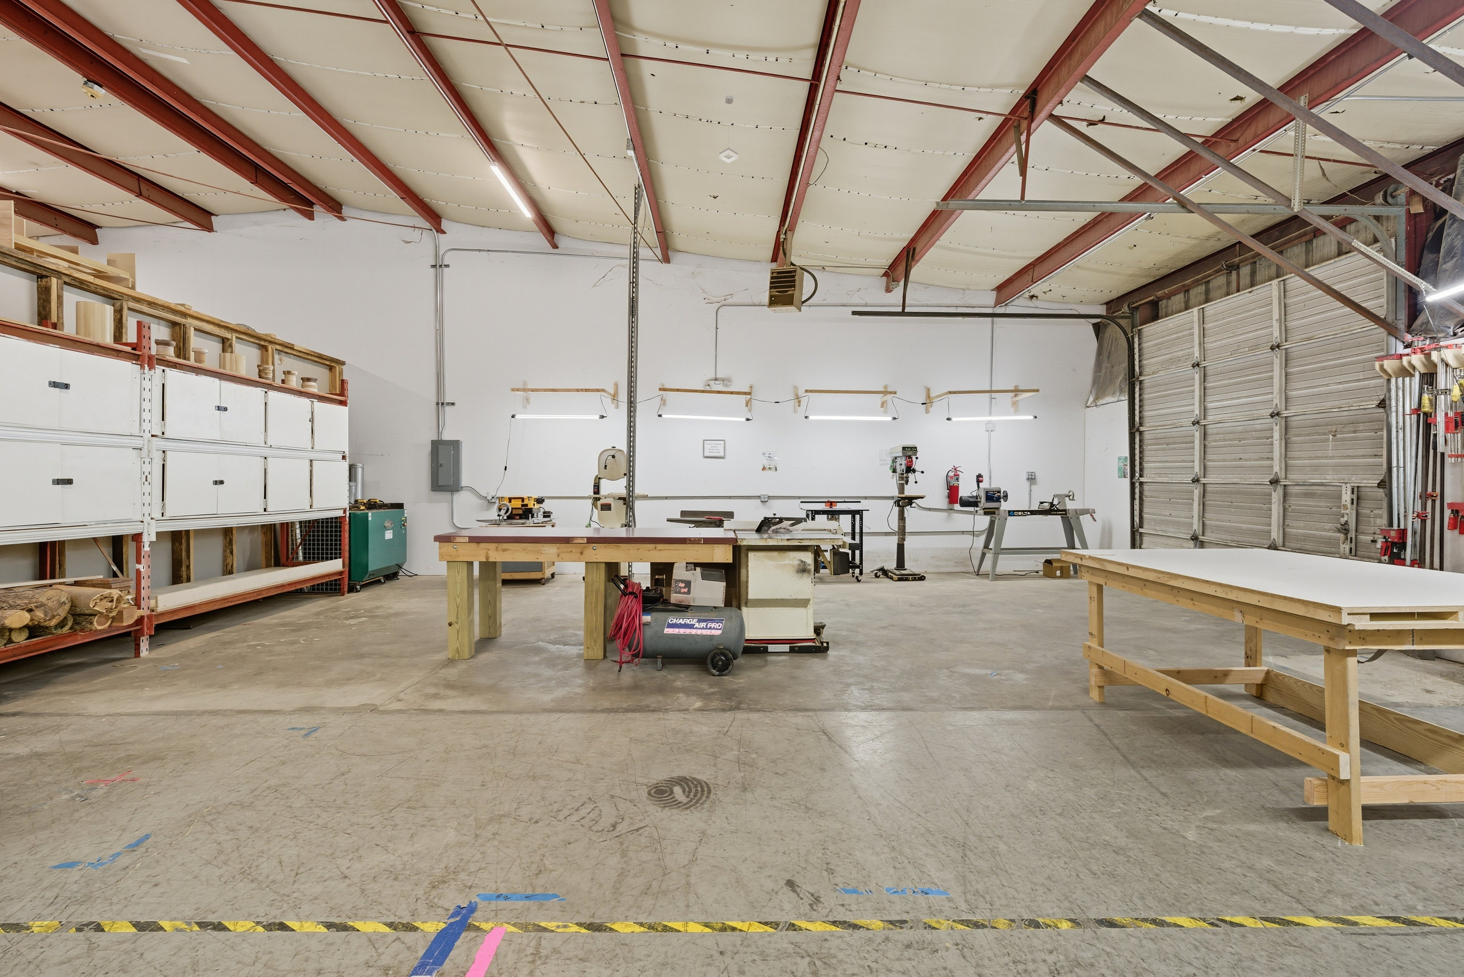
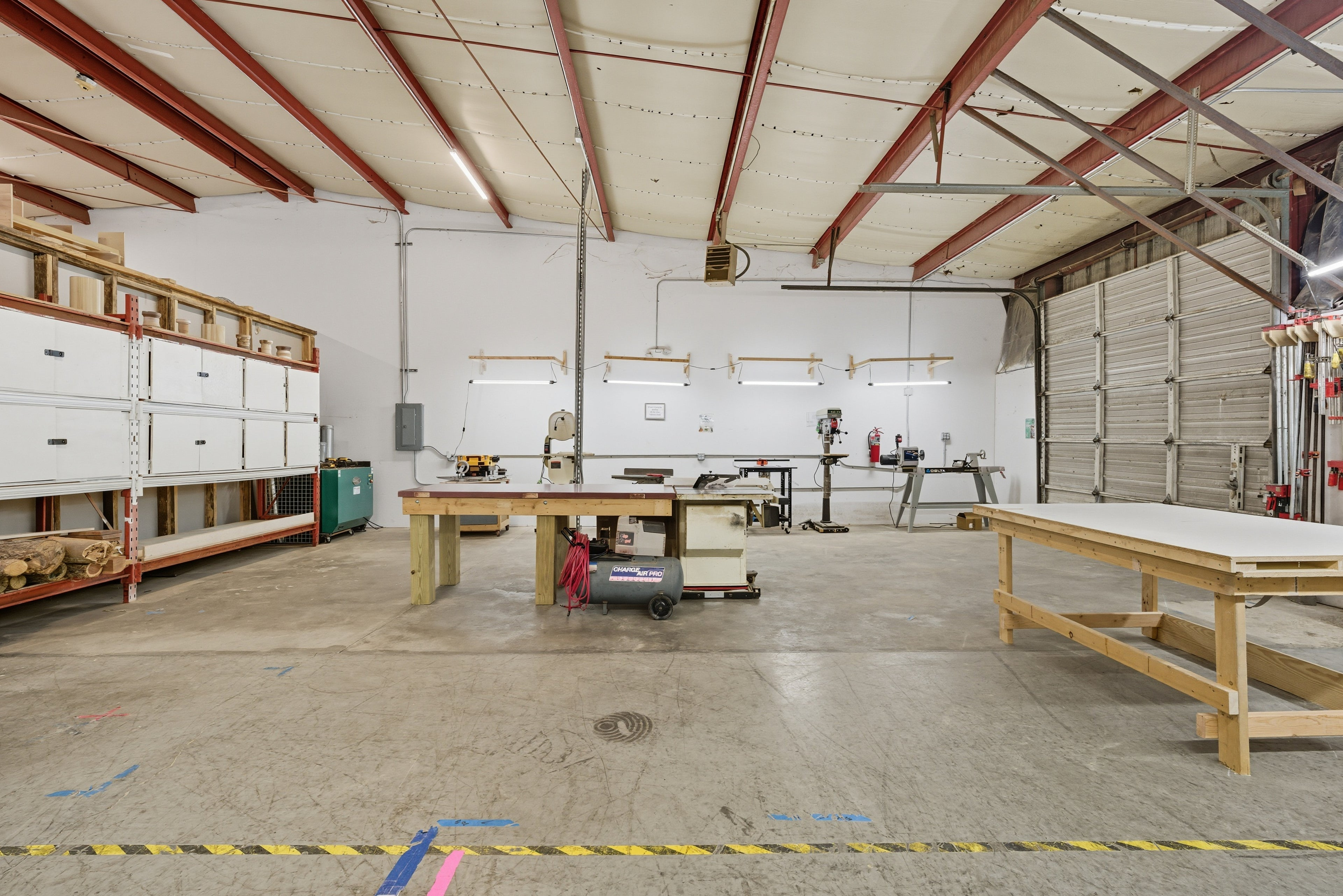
- pendant lamp [719,95,738,164]
